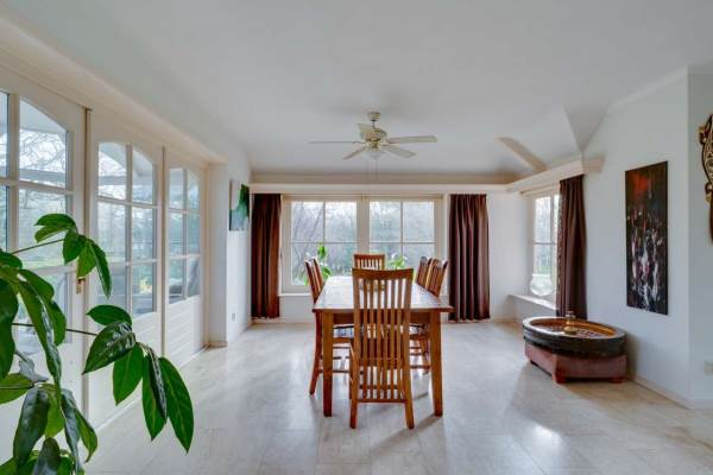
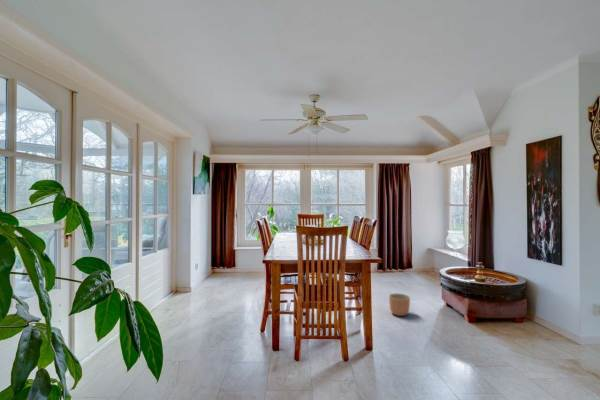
+ planter [388,292,411,317]
